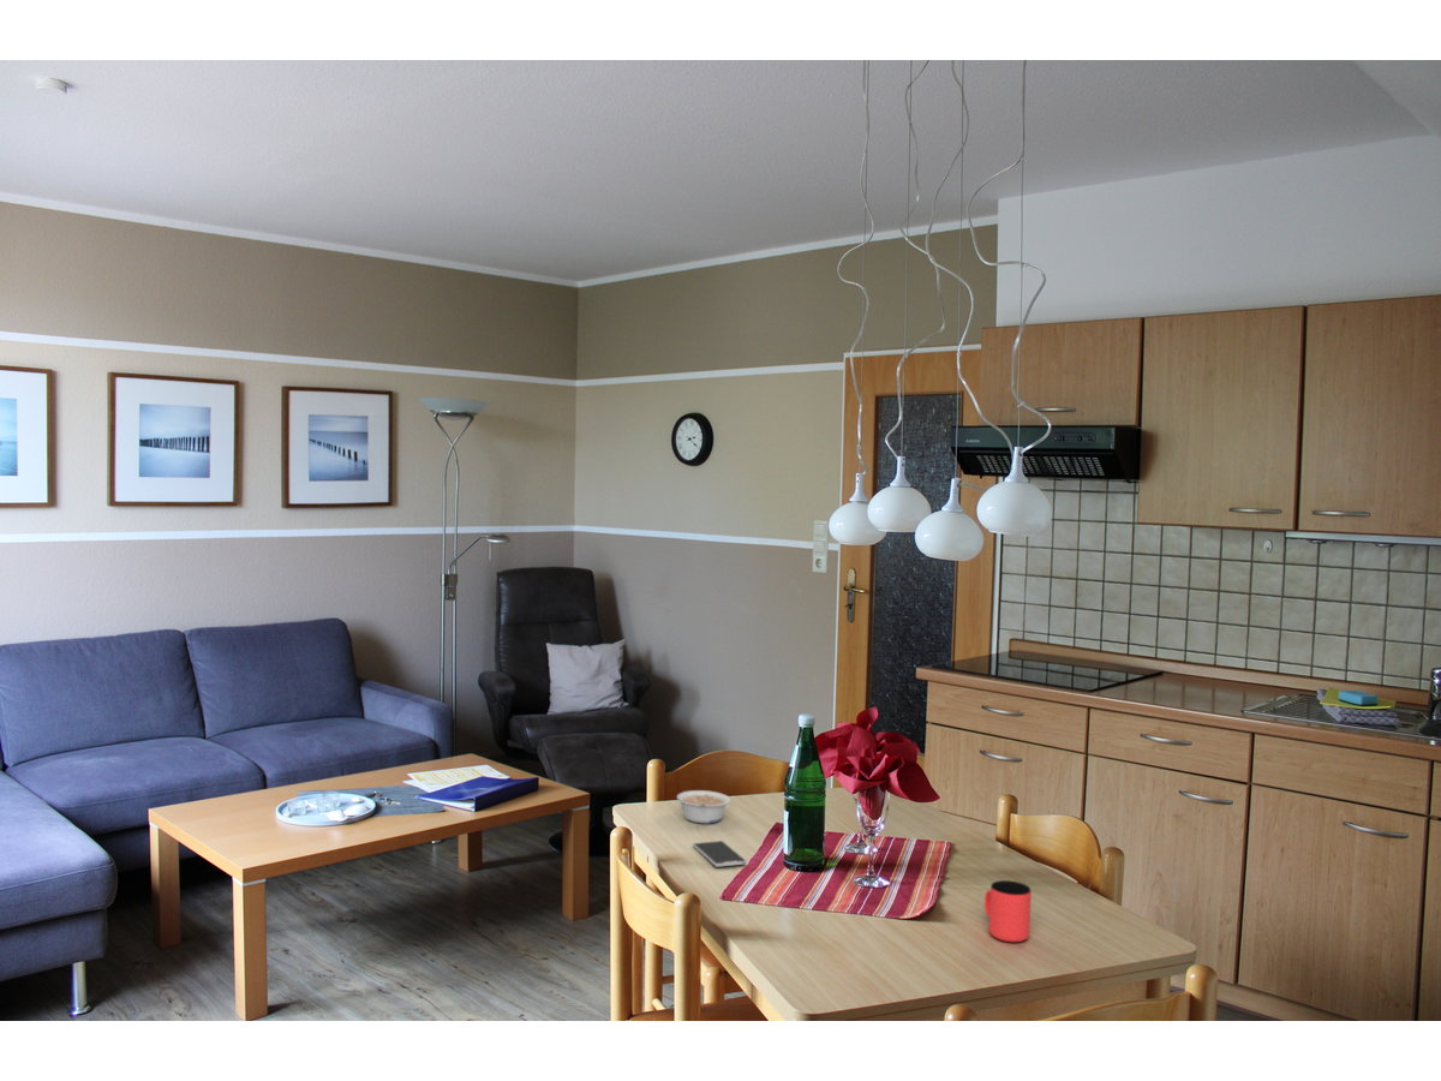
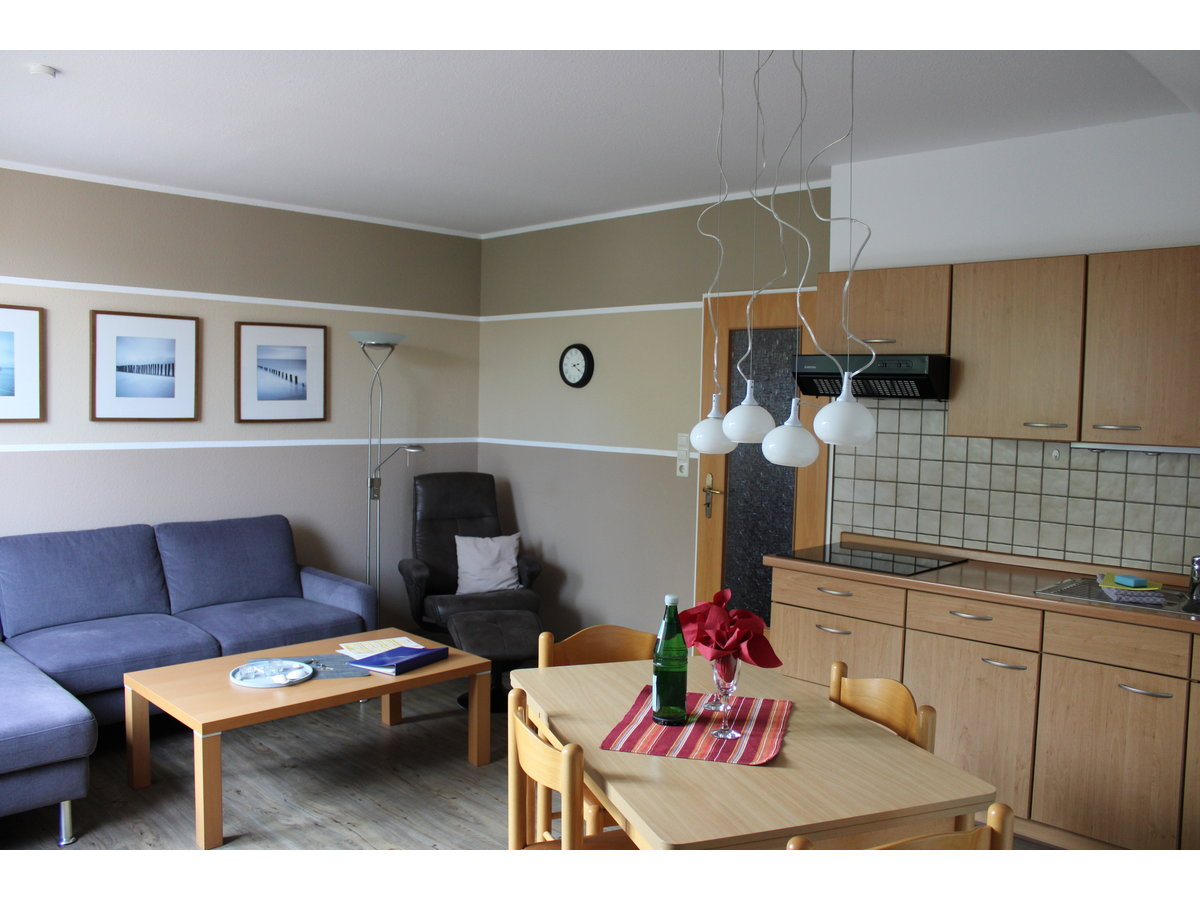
- smartphone [692,840,747,868]
- legume [676,789,731,824]
- cup [983,879,1033,943]
